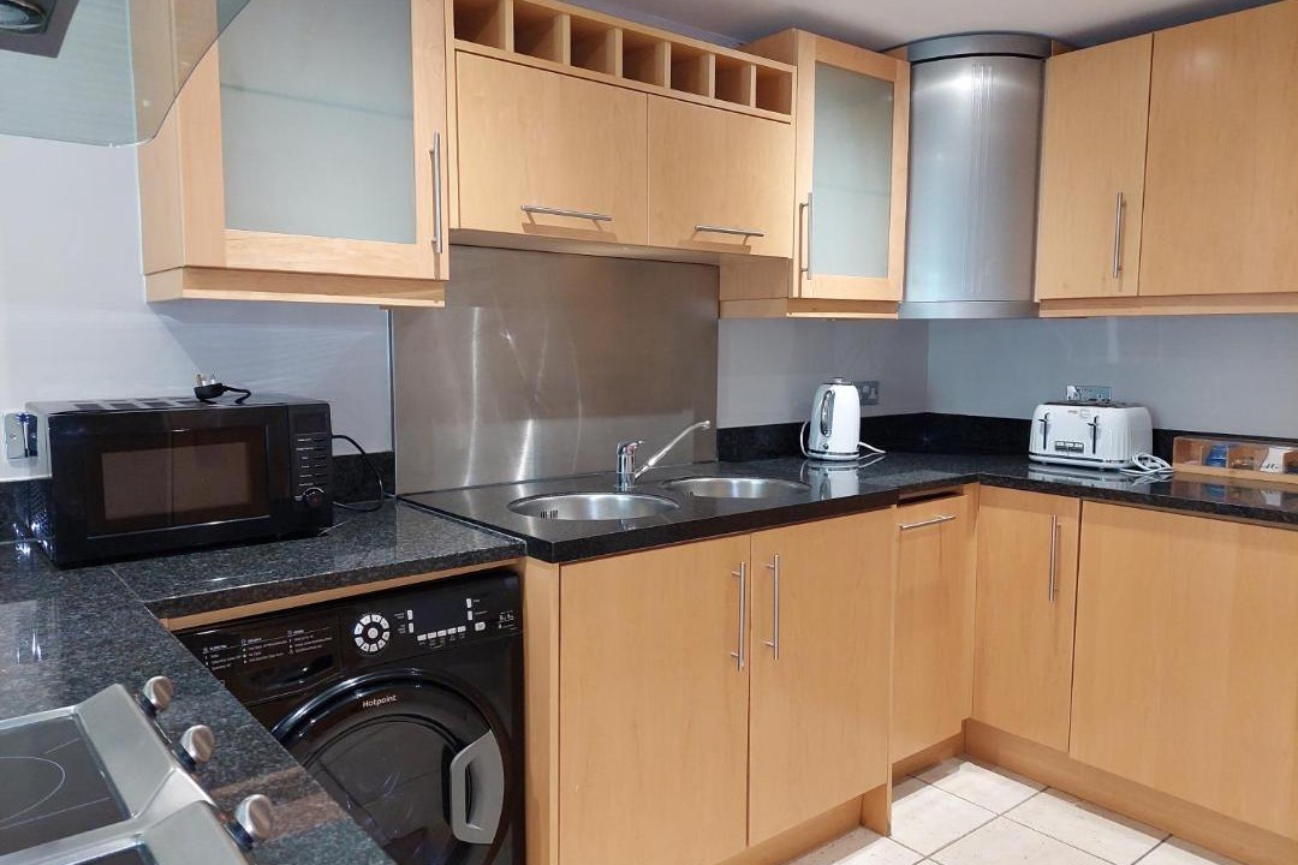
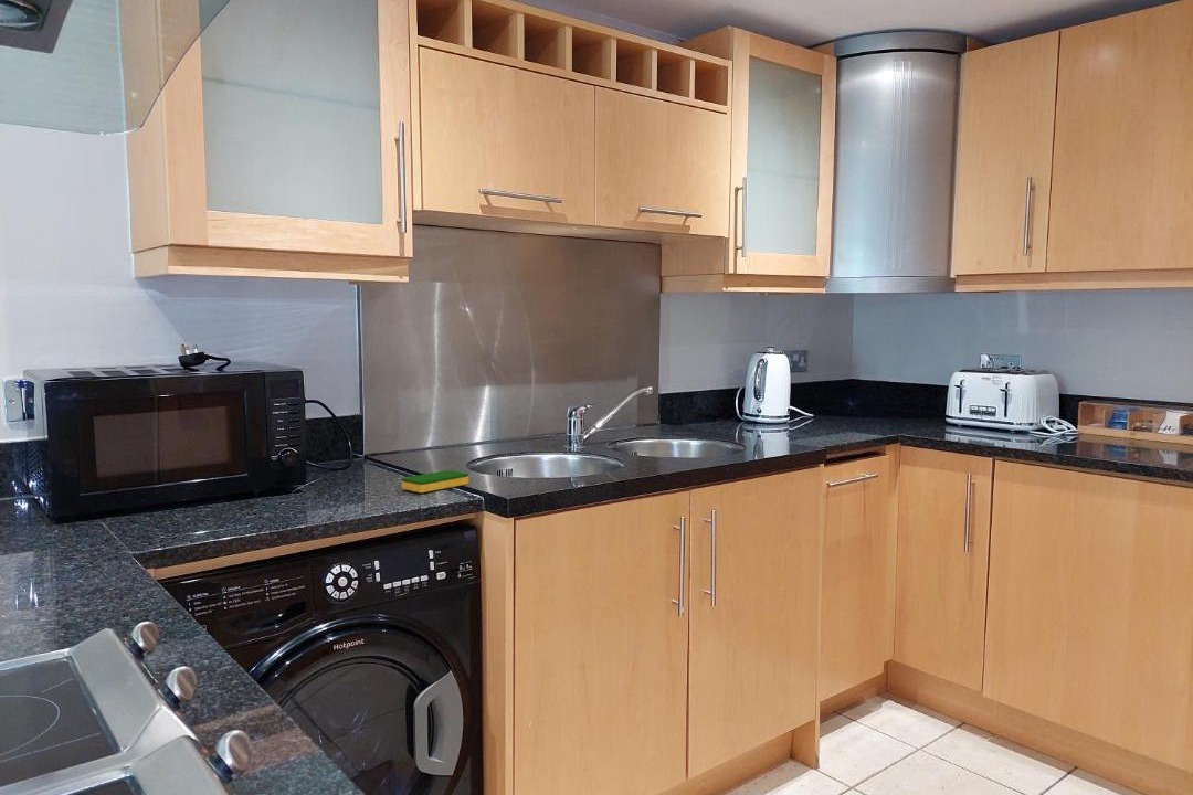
+ dish sponge [401,469,469,494]
